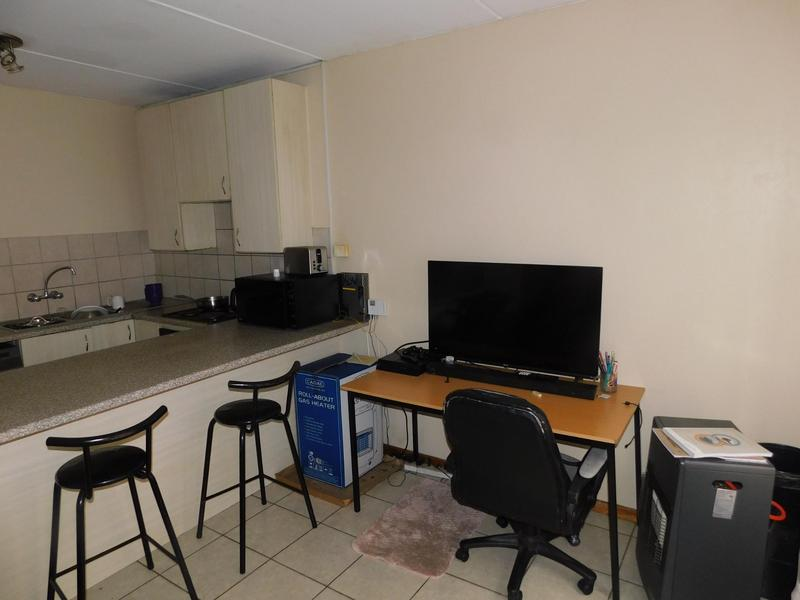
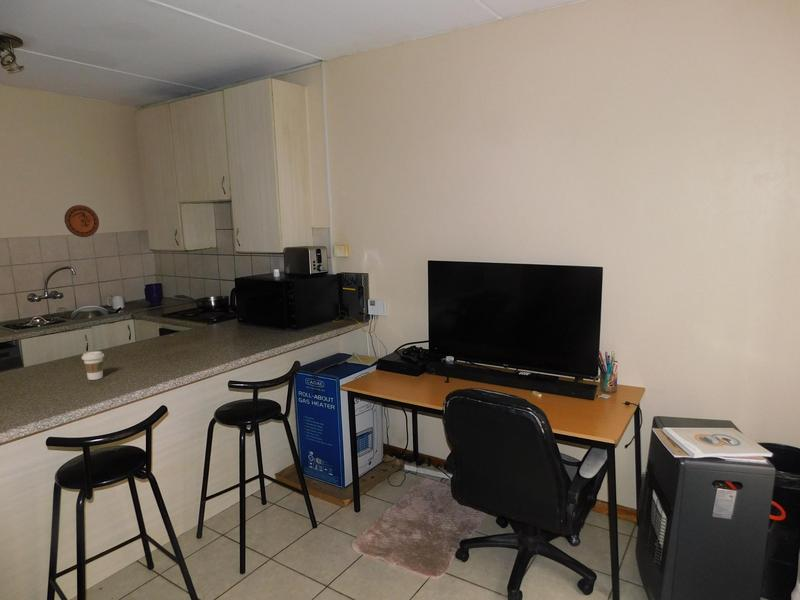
+ coffee cup [81,350,105,381]
+ decorative plate [63,204,100,238]
